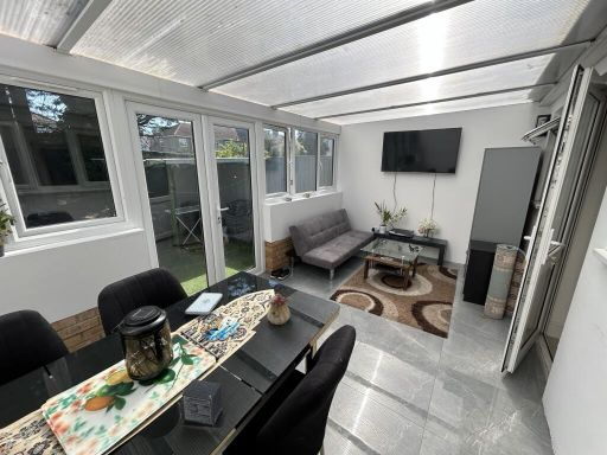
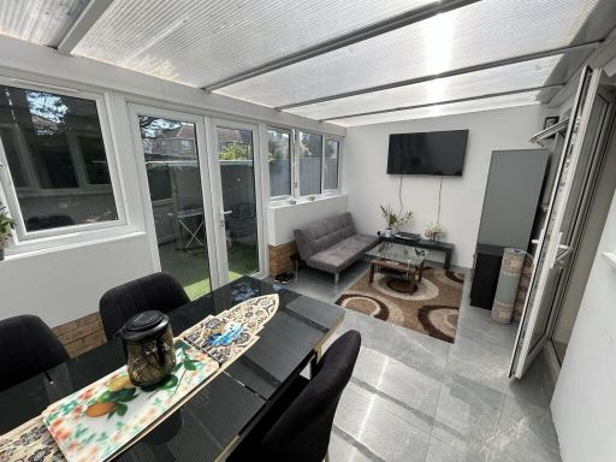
- notepad [185,291,223,315]
- small box [181,378,224,427]
- teapot [266,293,292,326]
